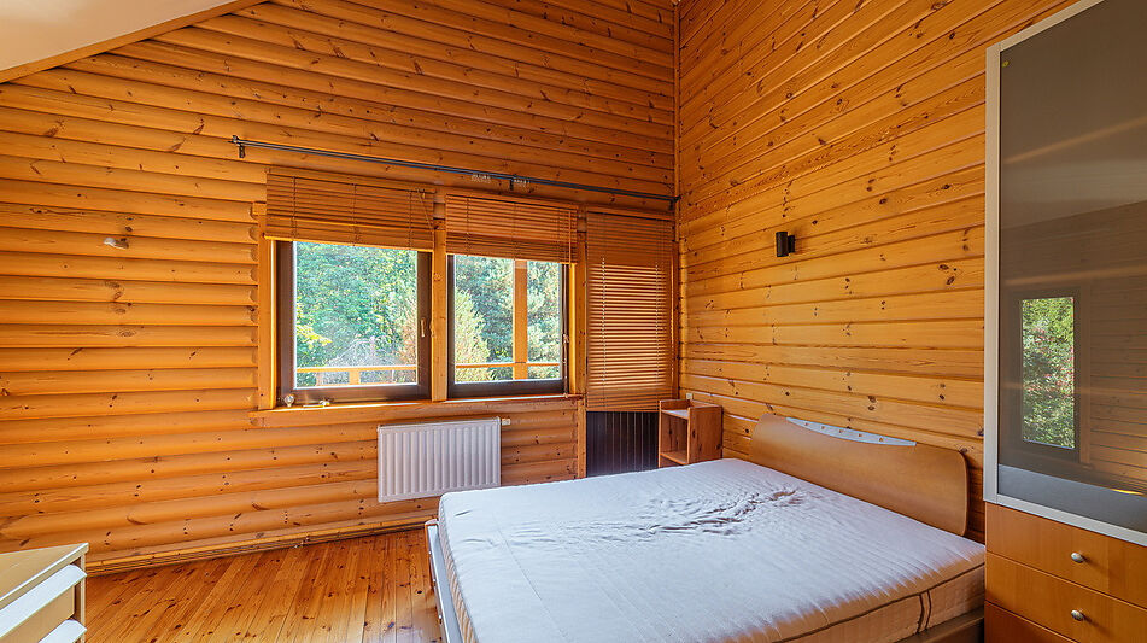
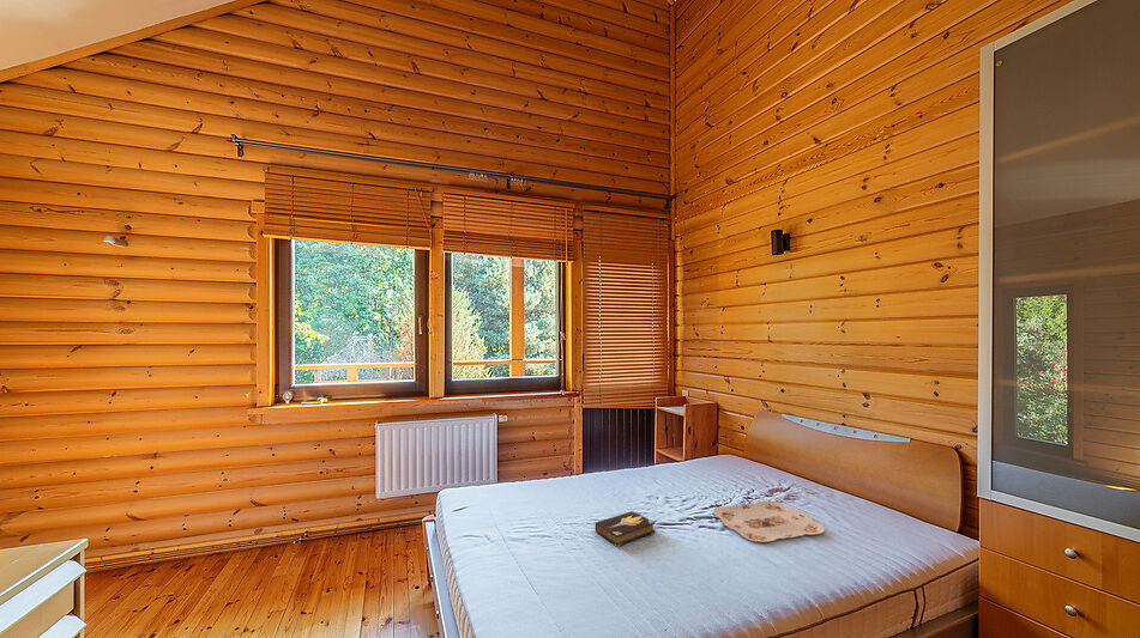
+ hardback book [595,510,657,548]
+ serving tray [712,500,826,543]
